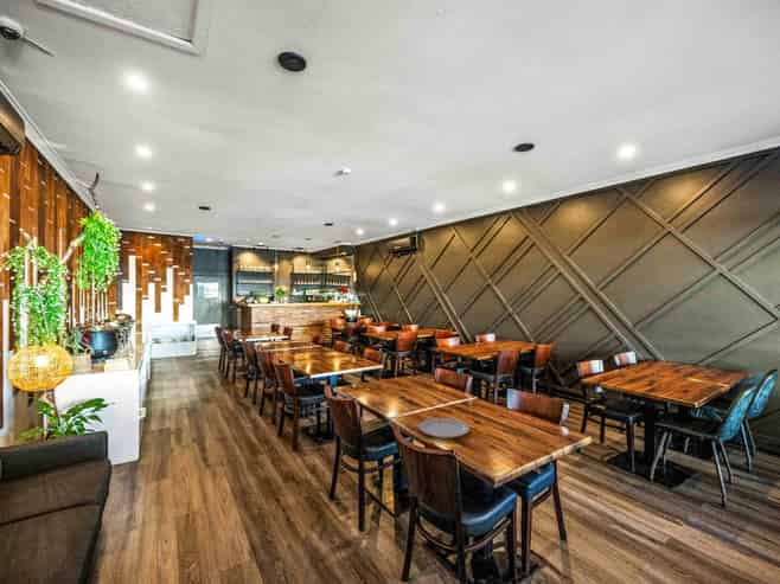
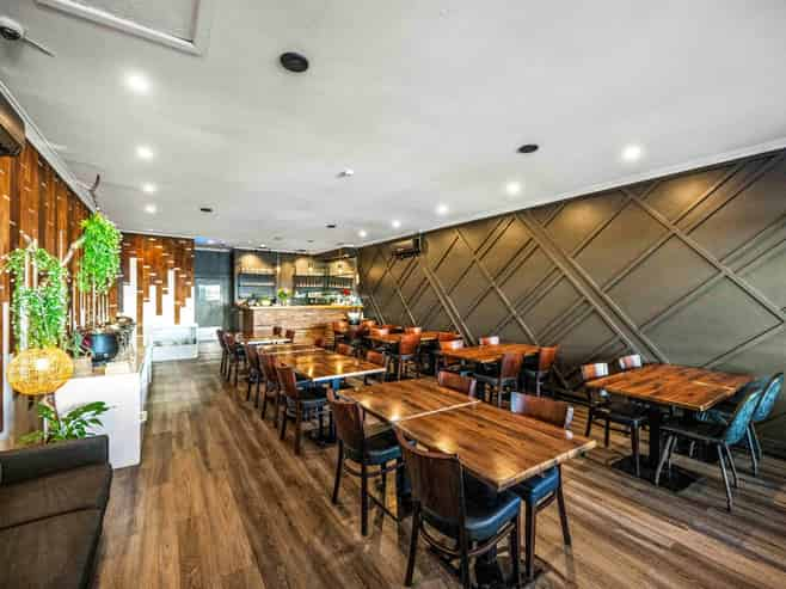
- plate [417,417,471,439]
